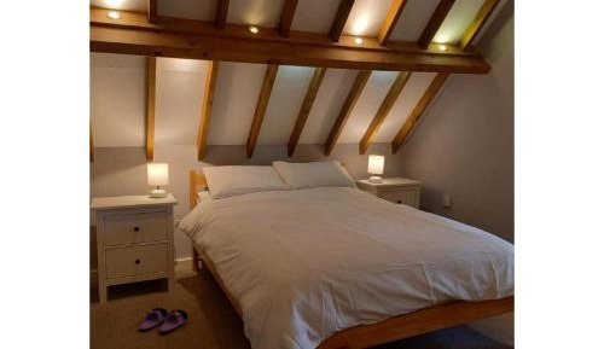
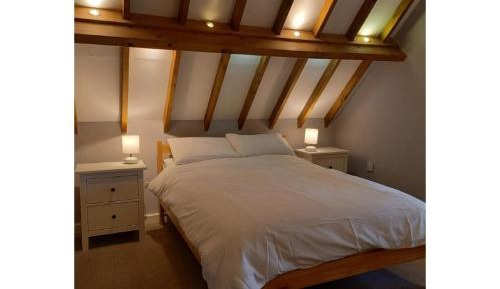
- slippers [139,307,190,333]
